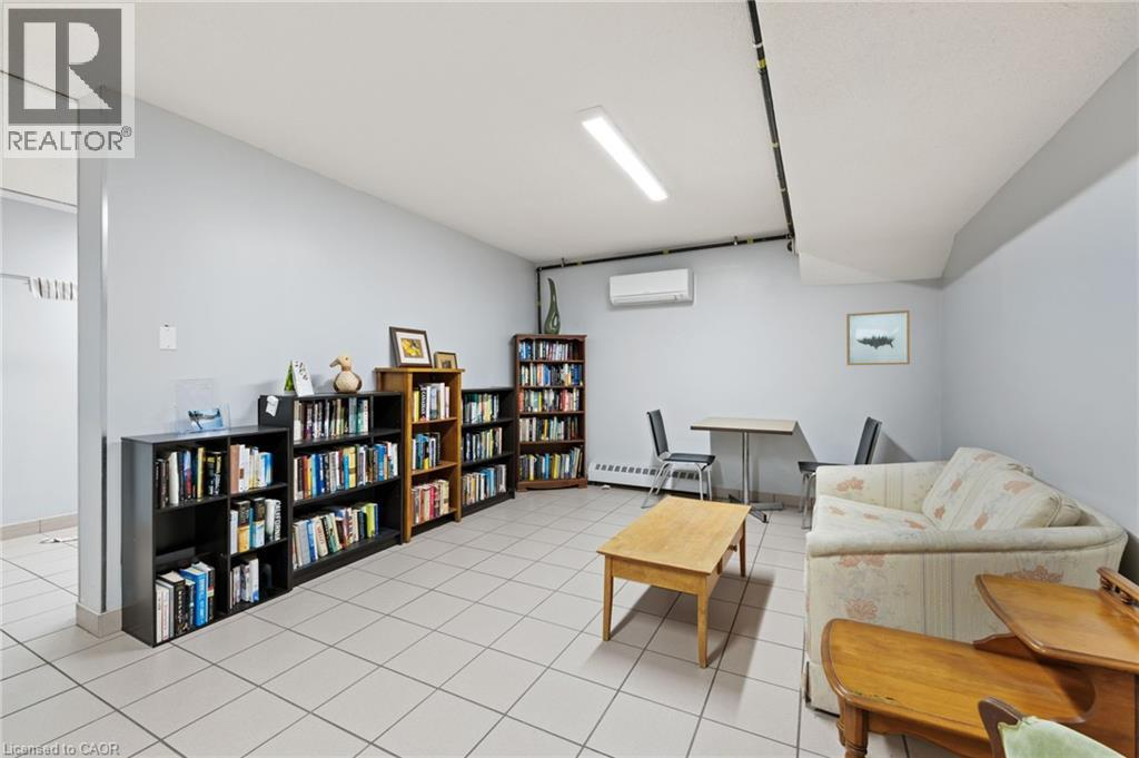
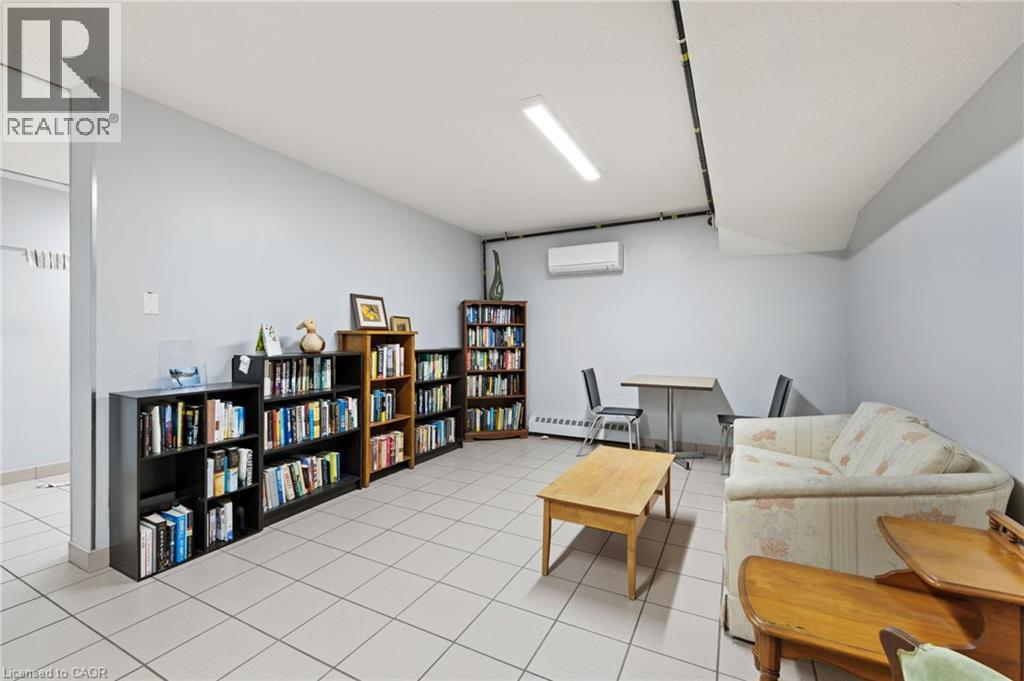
- wall art [845,309,911,366]
